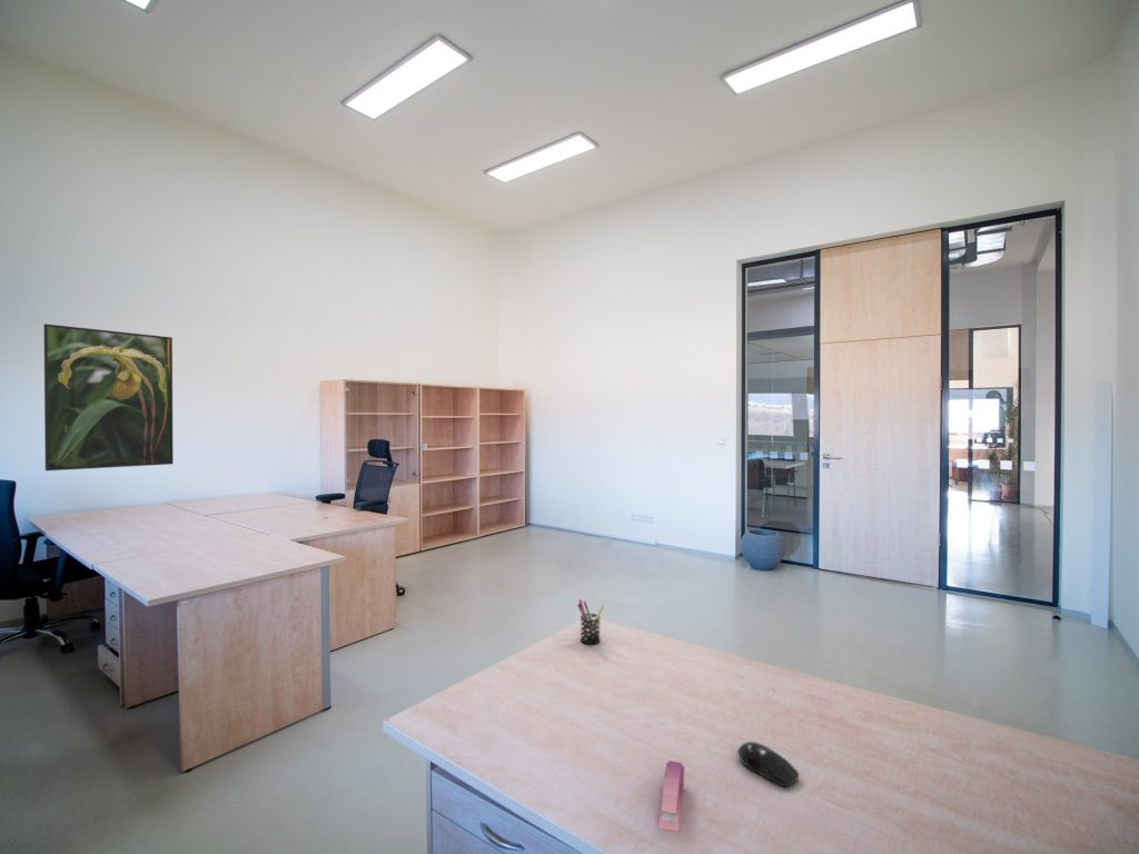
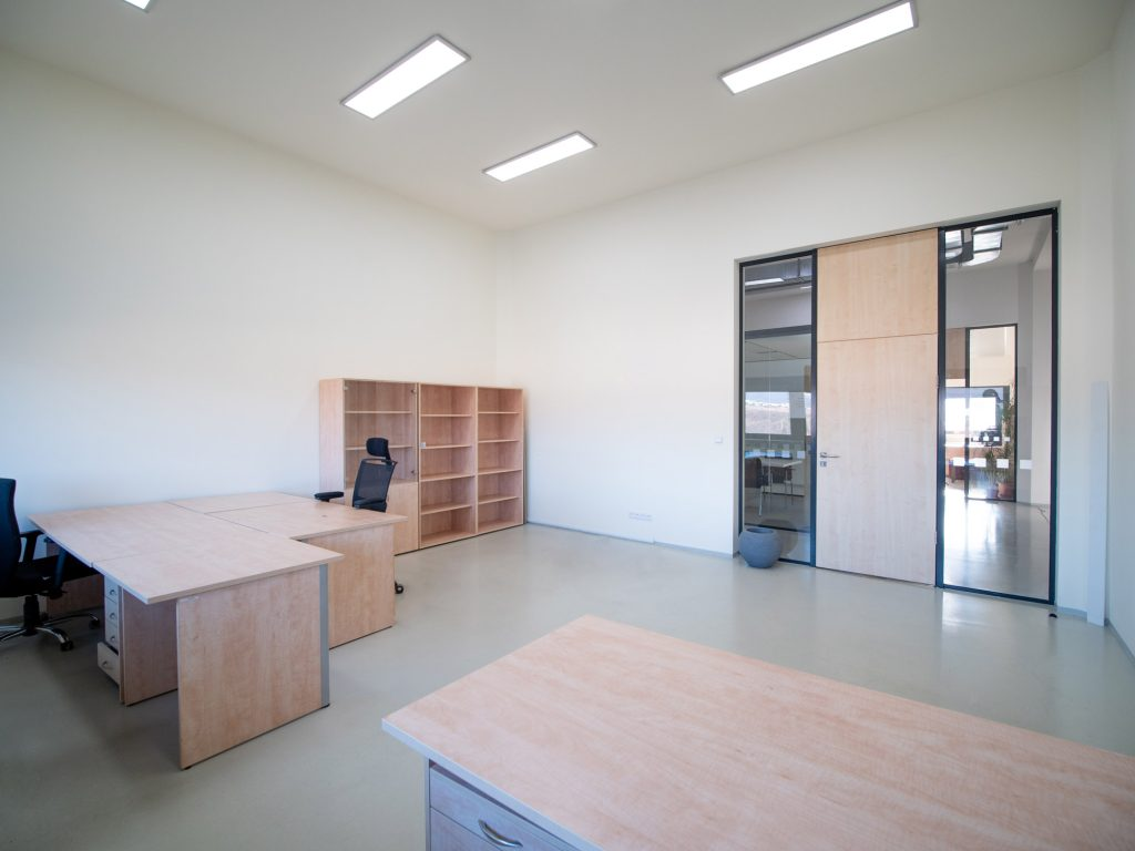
- computer mouse [736,741,800,788]
- pen holder [576,598,605,646]
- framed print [42,322,175,471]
- stapler [657,759,685,833]
